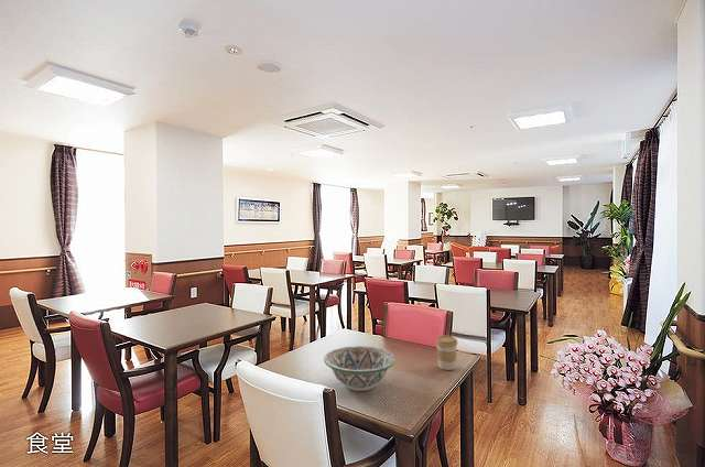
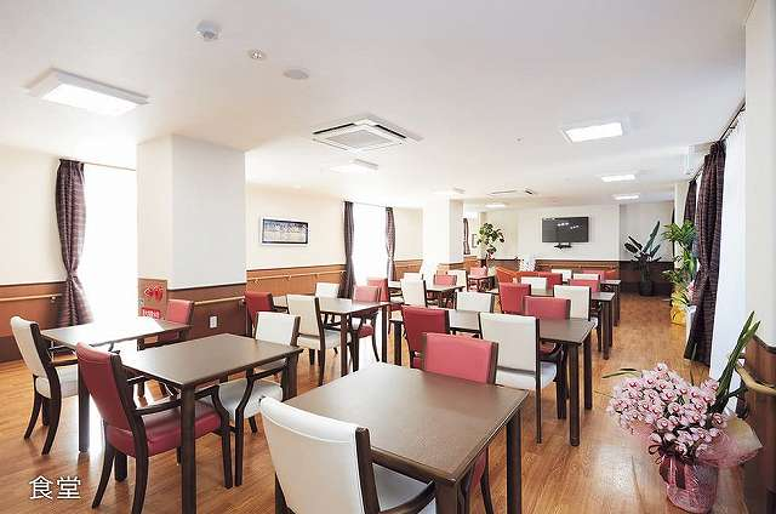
- coffee cup [435,335,459,371]
- decorative bowl [323,345,397,392]
